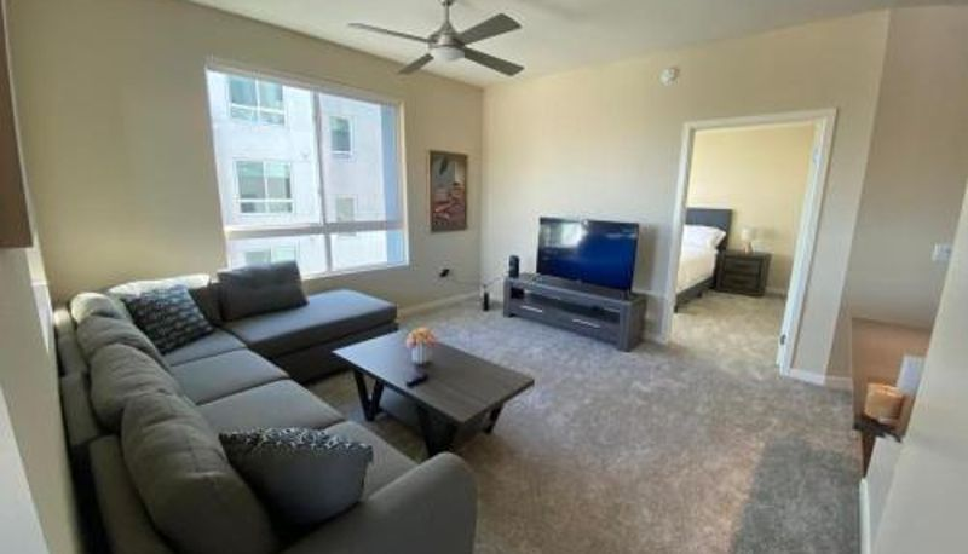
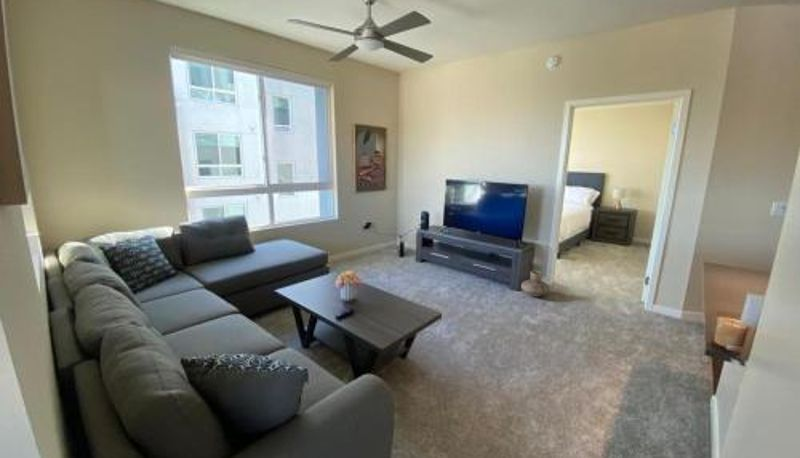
+ vase [520,270,551,298]
